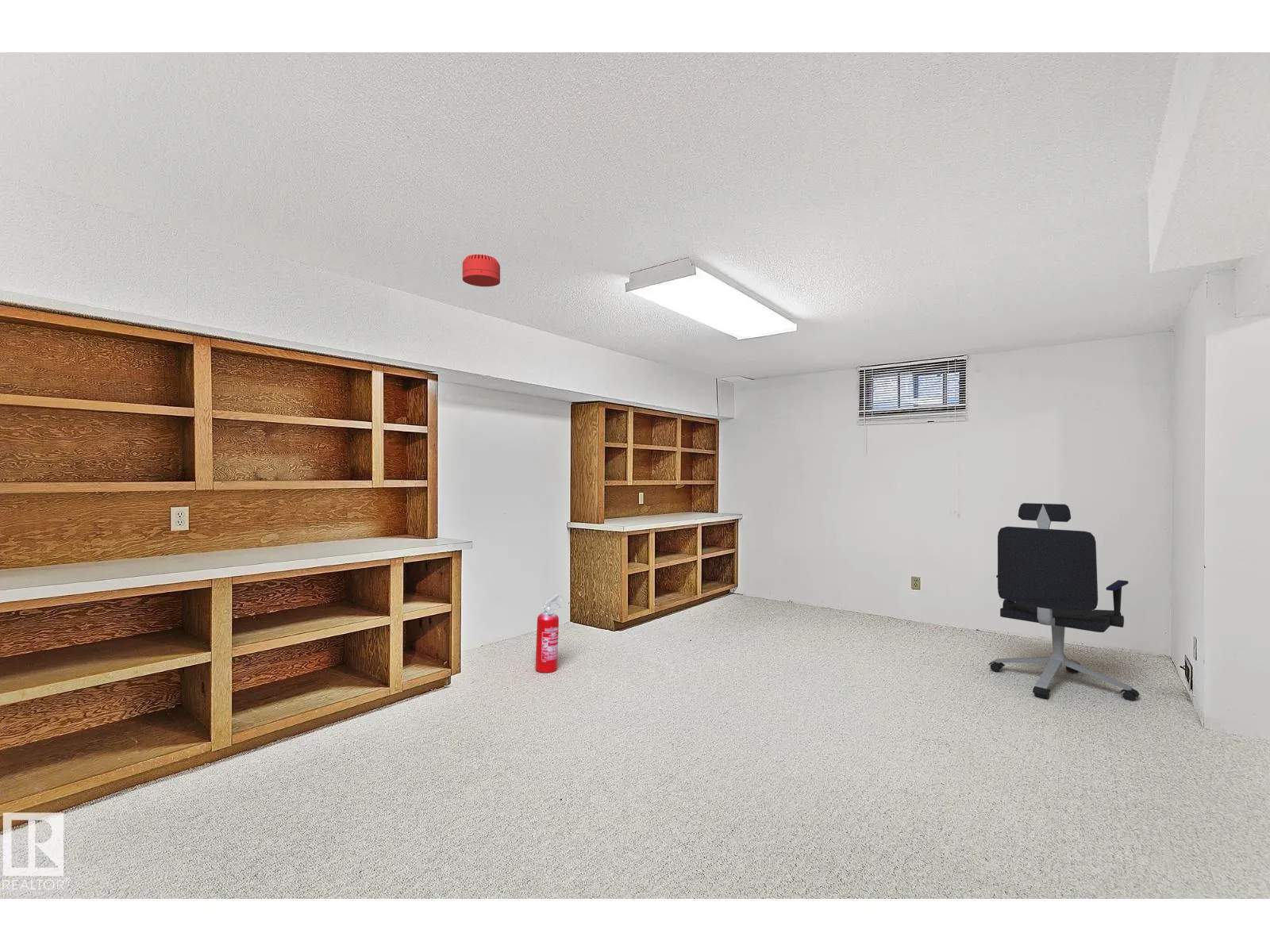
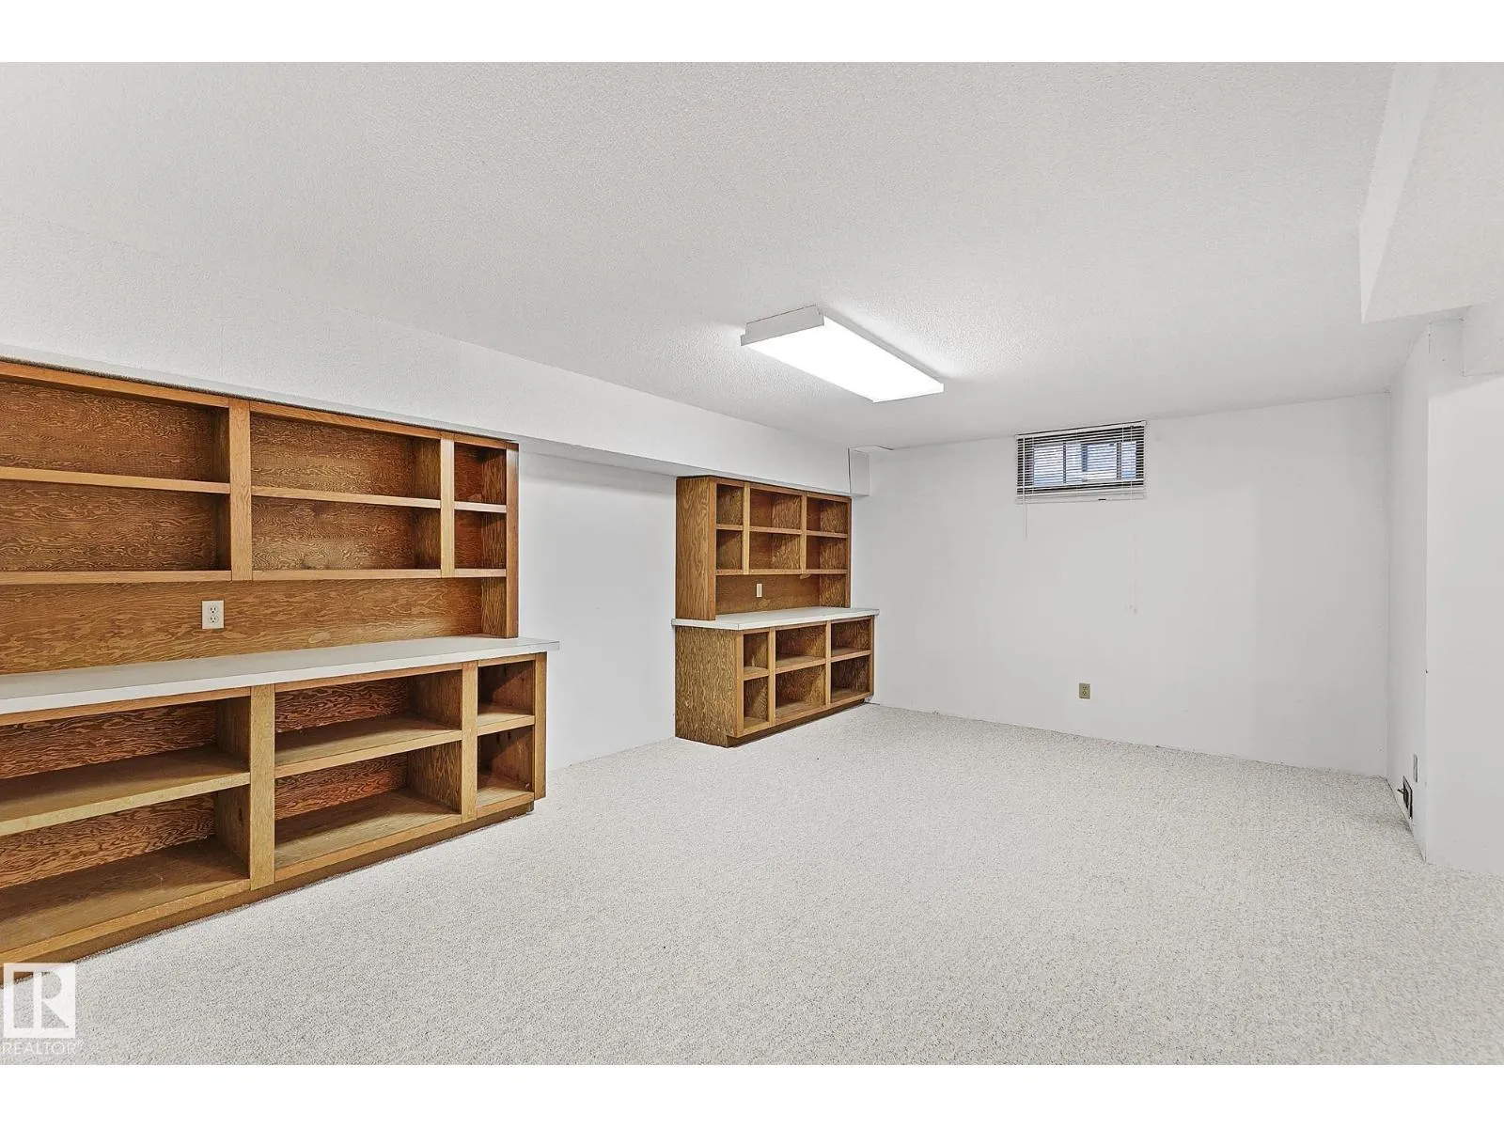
- fire extinguisher [535,593,564,674]
- office chair [987,502,1141,701]
- smoke detector [462,254,501,287]
